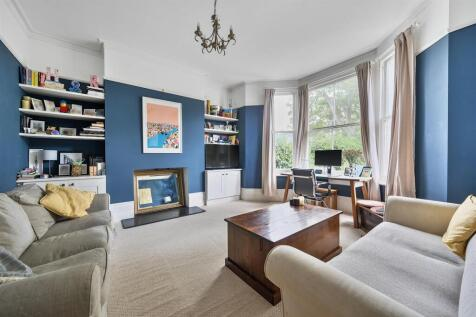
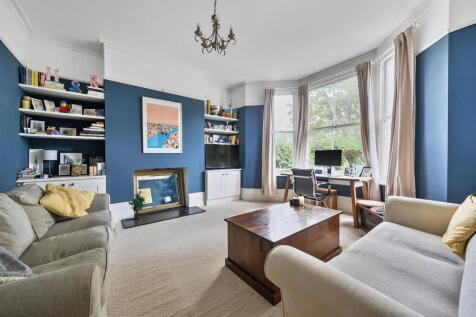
+ decorative plant [127,190,147,221]
